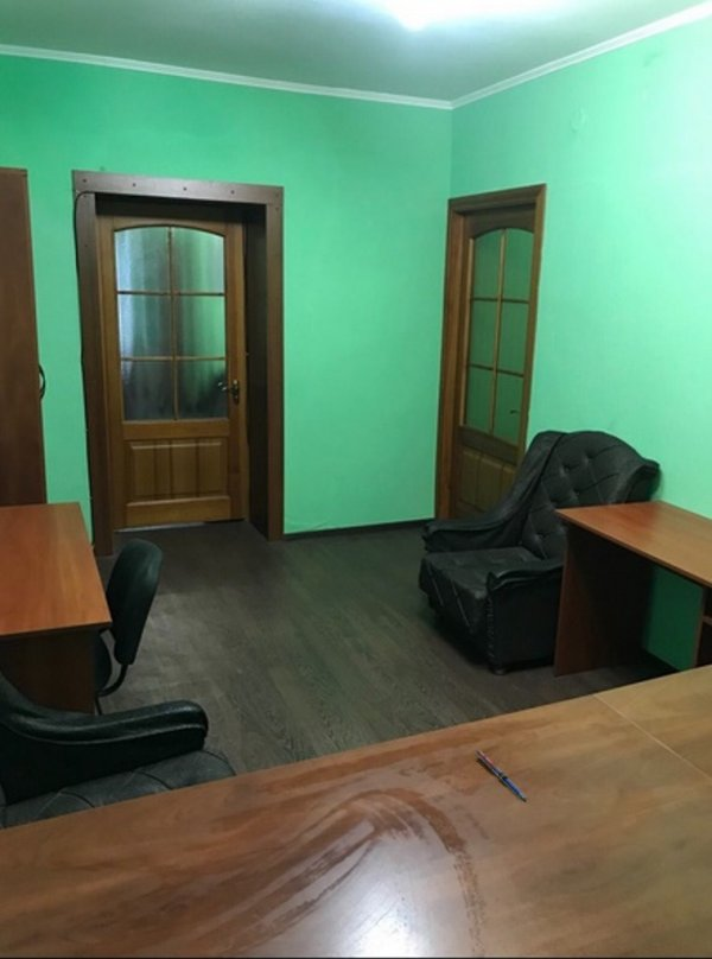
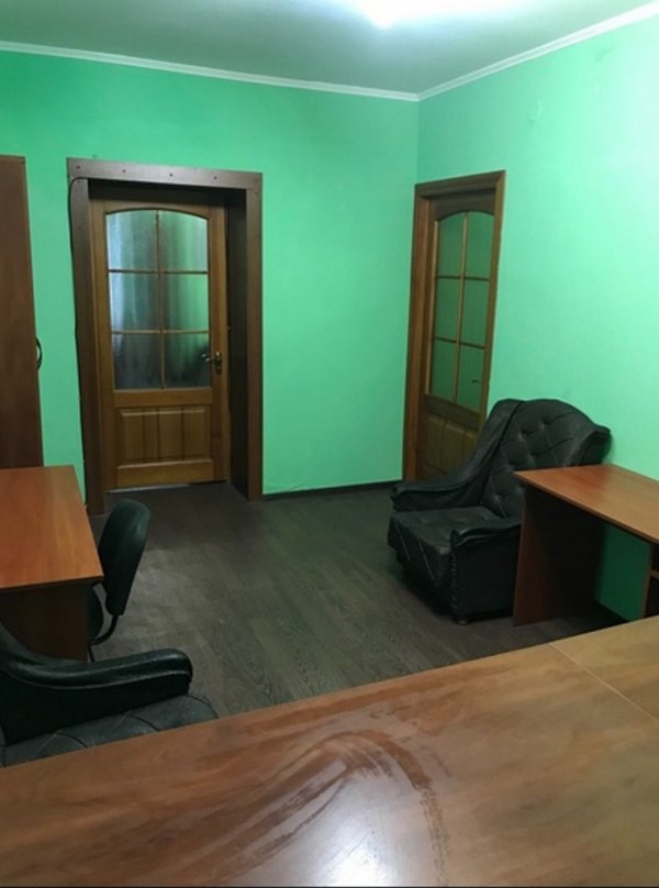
- pen [475,749,529,801]
